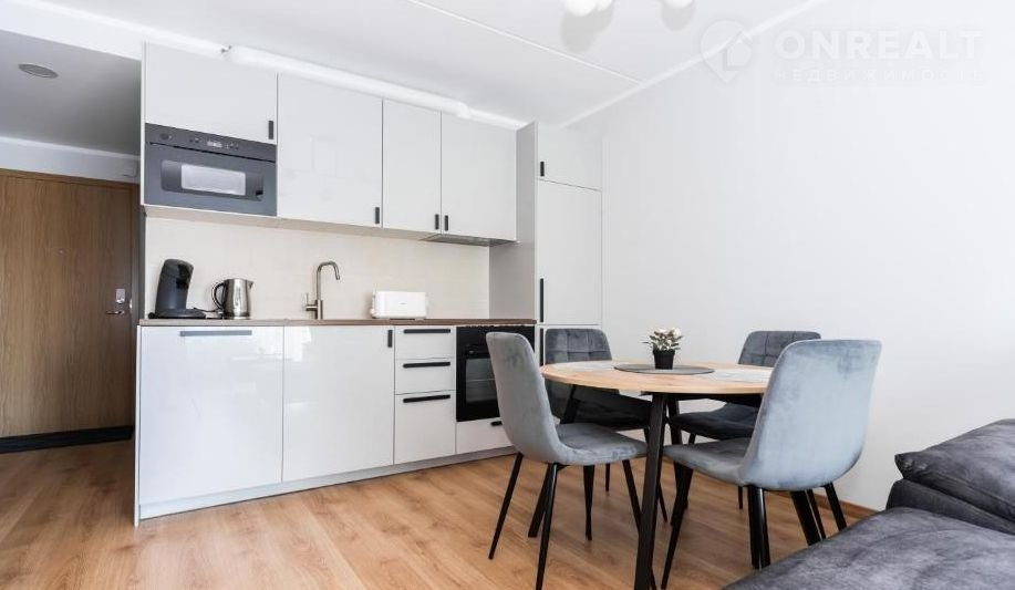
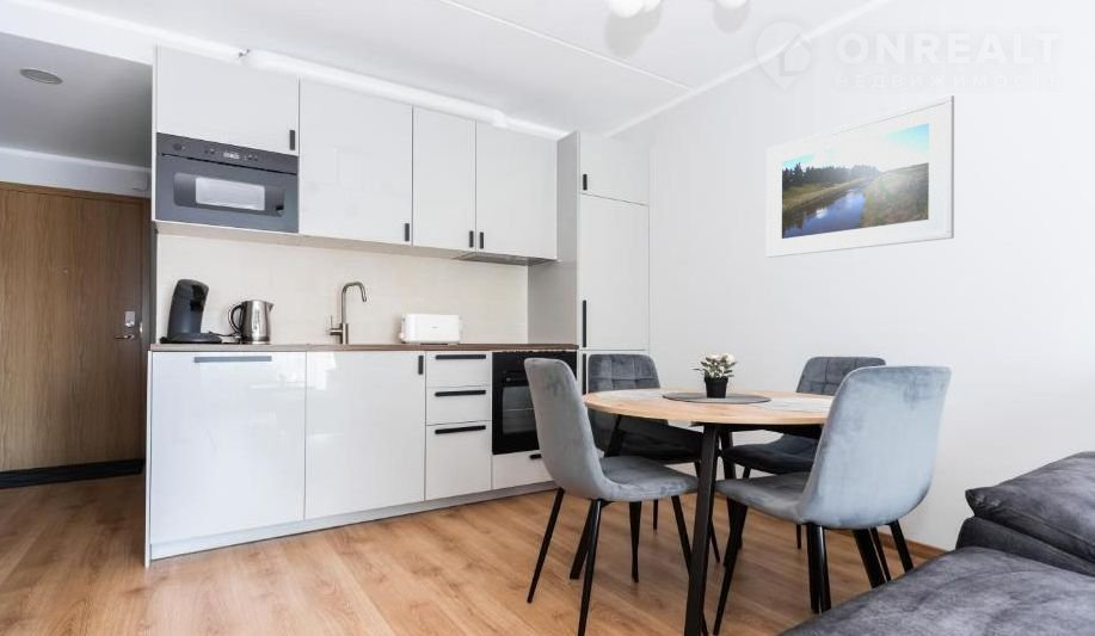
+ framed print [765,94,955,259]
